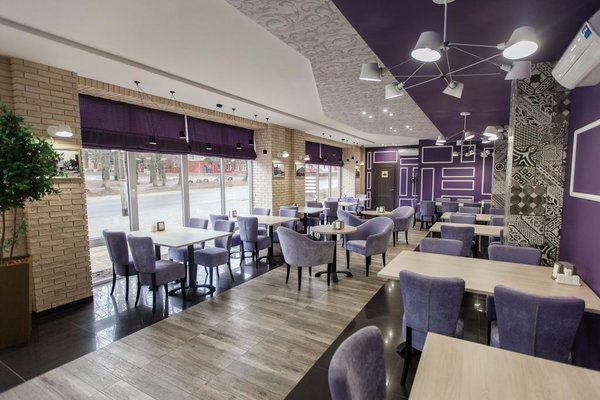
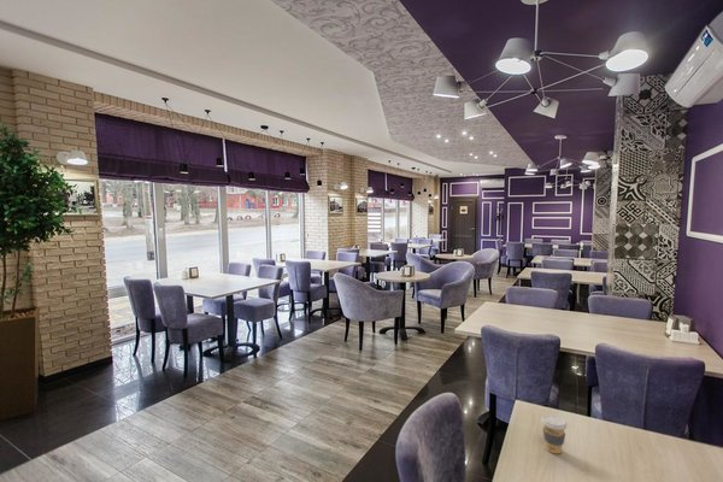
+ coffee cup [541,413,569,455]
